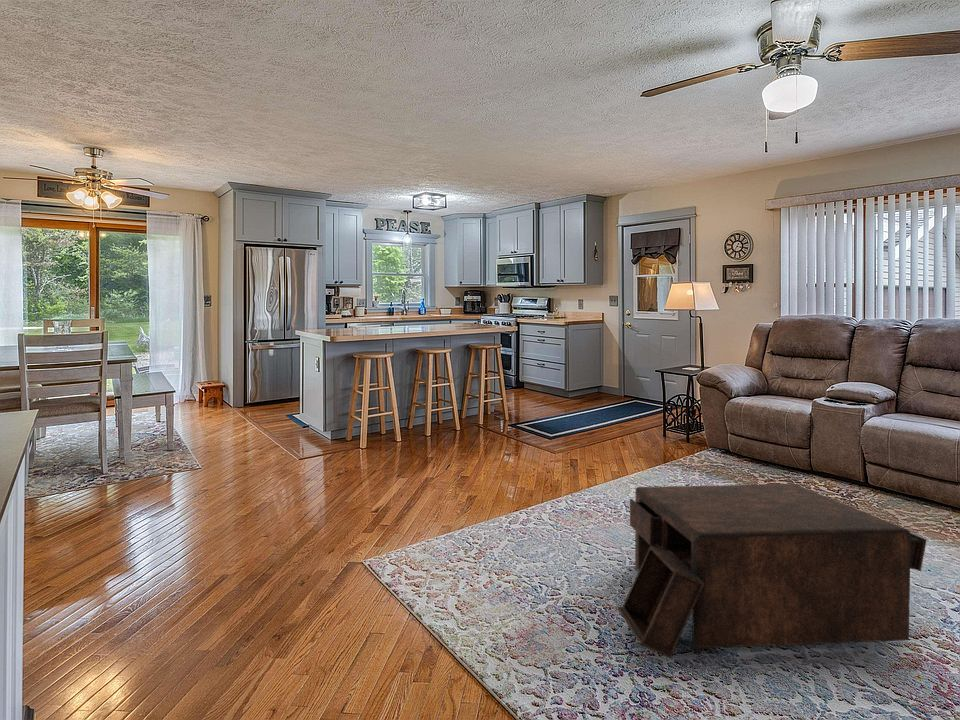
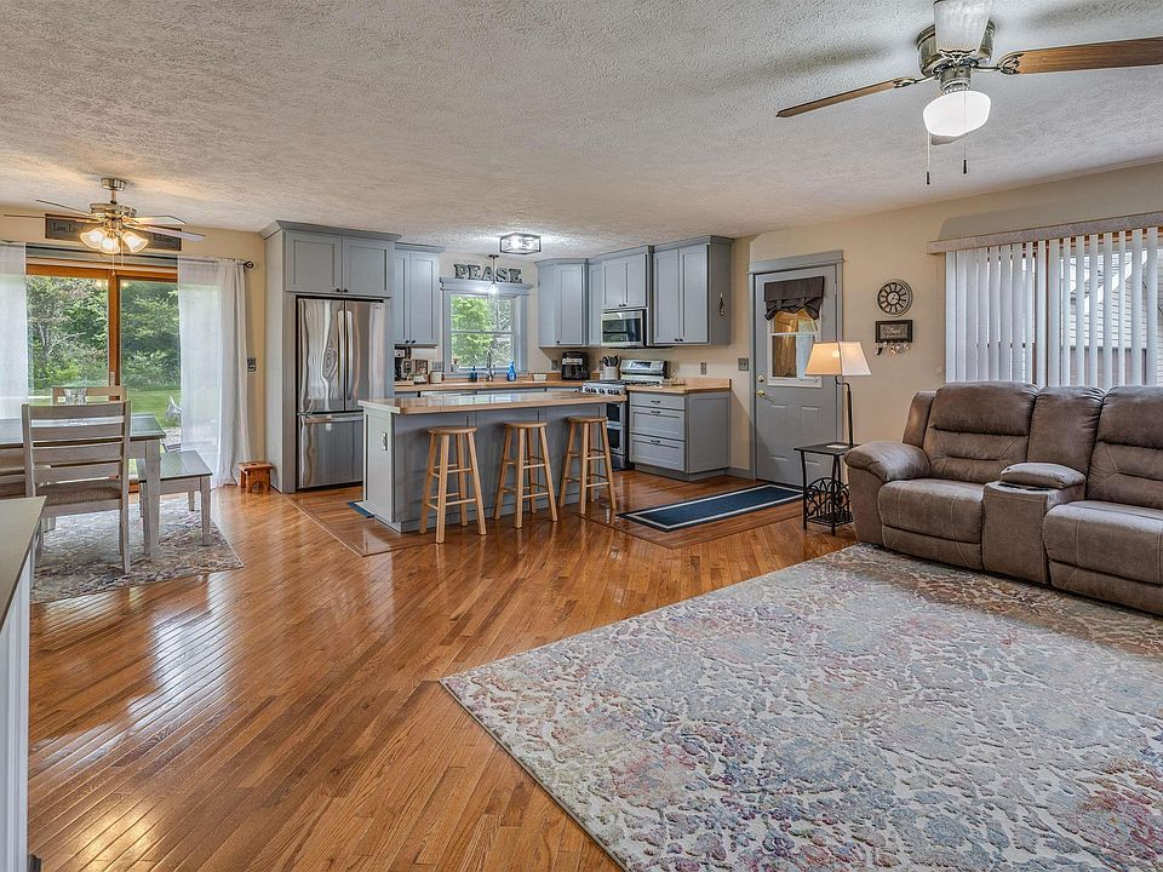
- coffee table [617,483,928,660]
